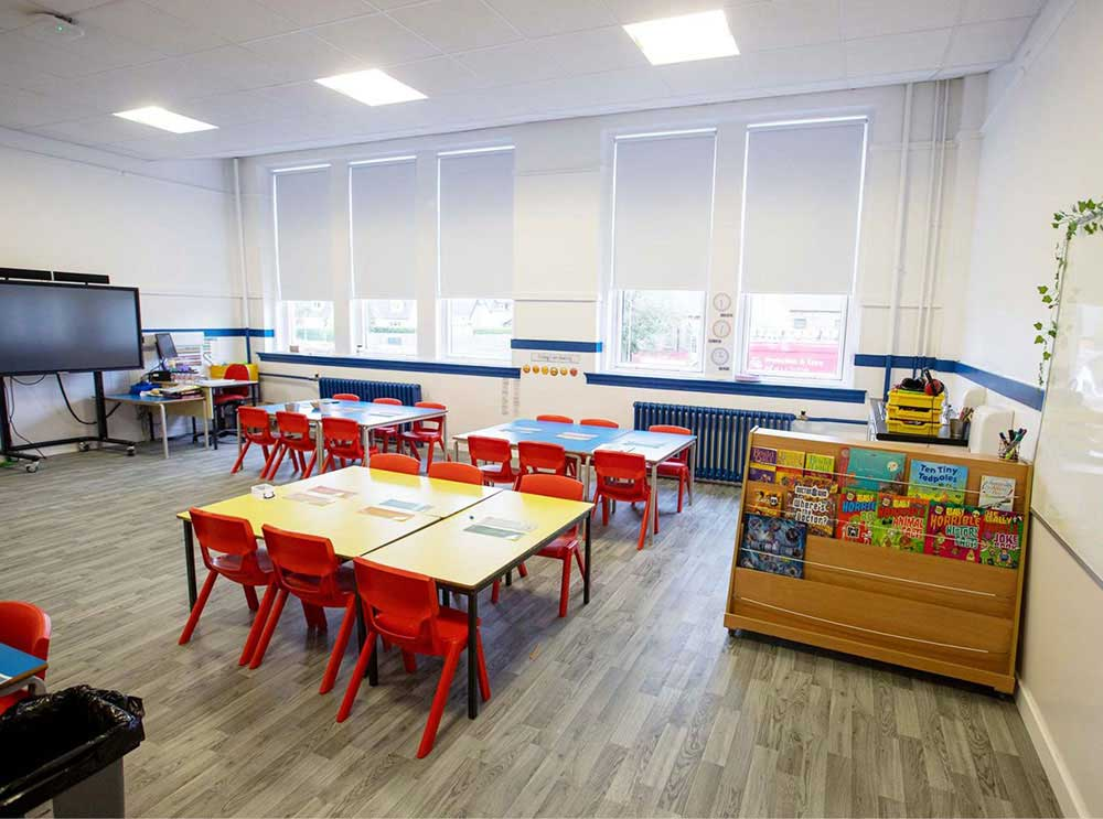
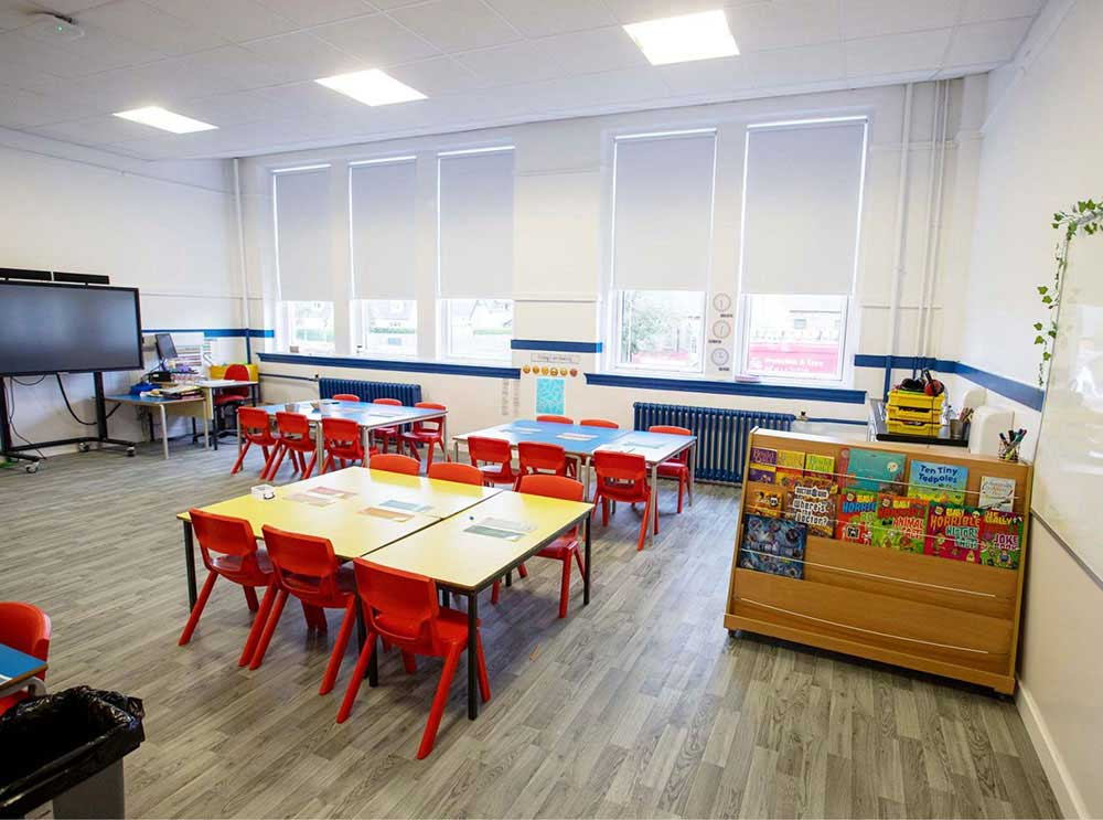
+ wall art [534,373,567,417]
